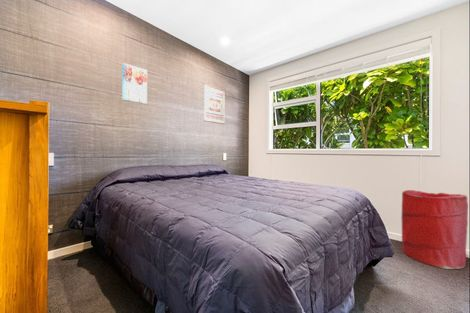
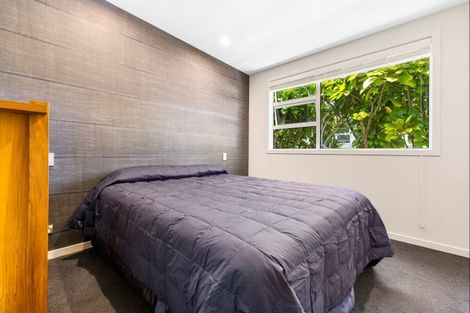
- laundry hamper [401,189,469,270]
- wall art [121,62,148,105]
- wall art [203,83,226,125]
